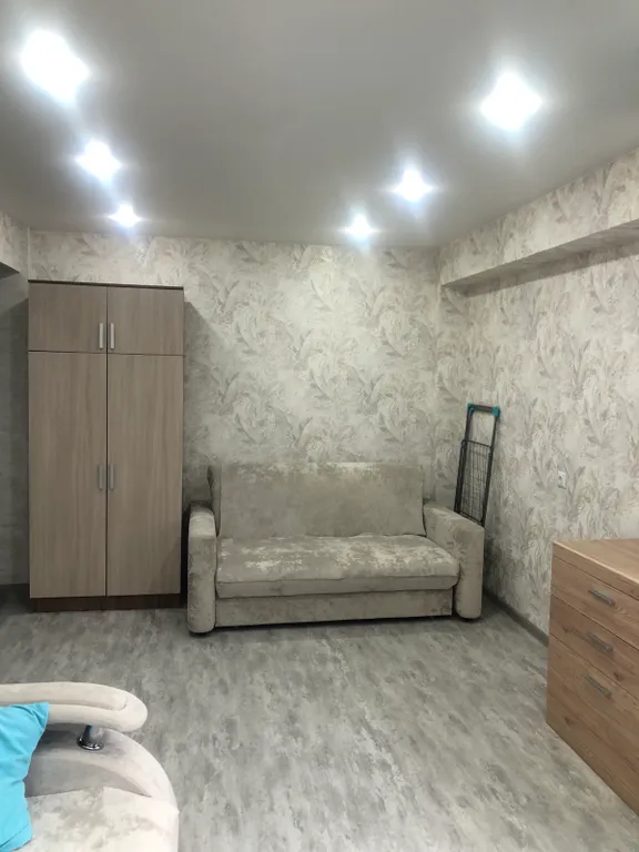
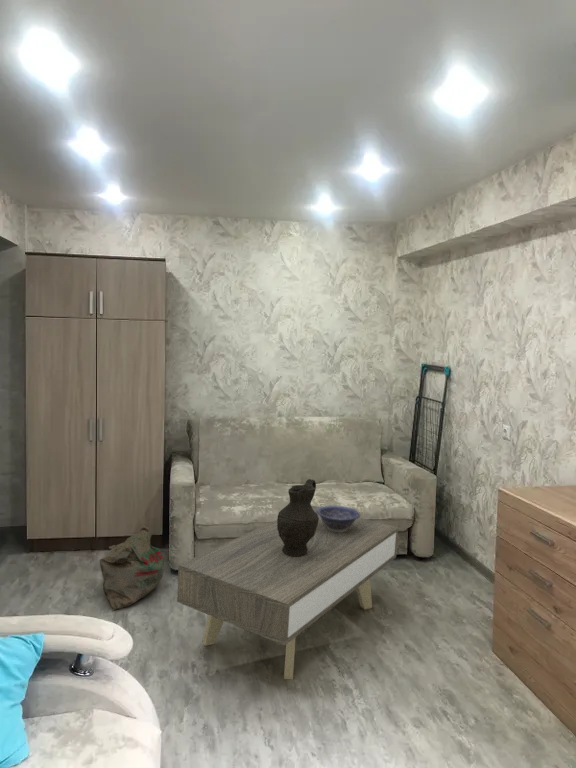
+ coffee table [176,505,400,680]
+ bag [99,524,165,611]
+ decorative vase [276,478,319,557]
+ decorative bowl [316,504,361,532]
